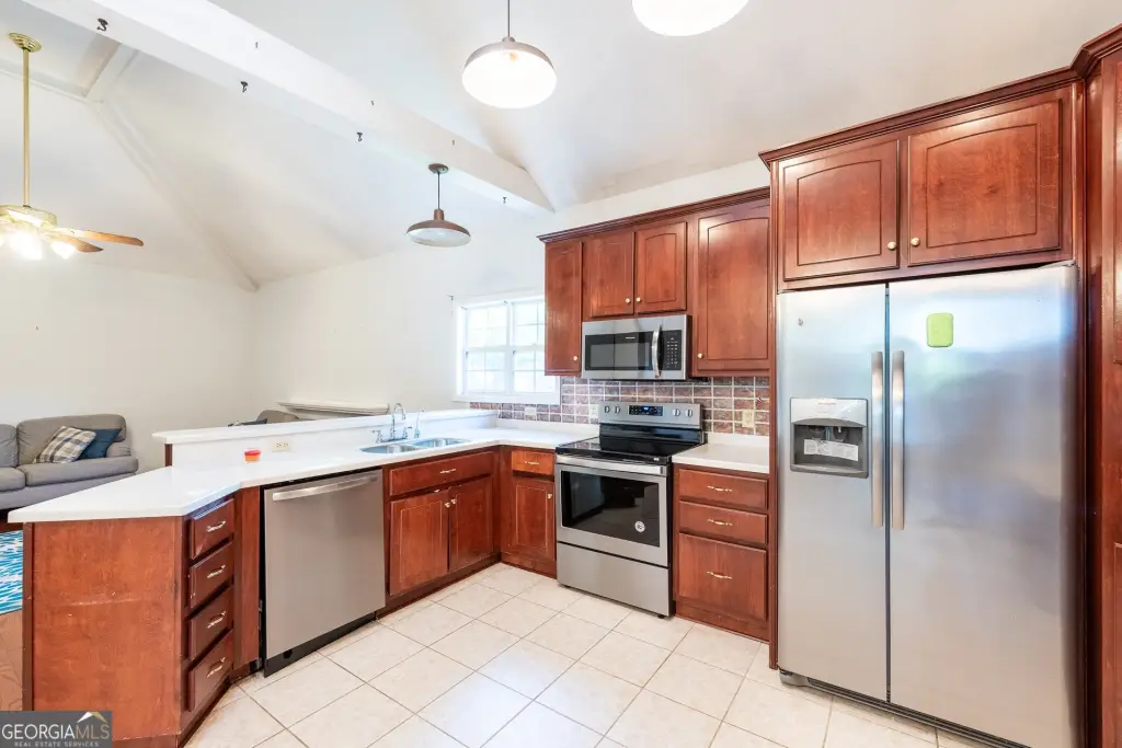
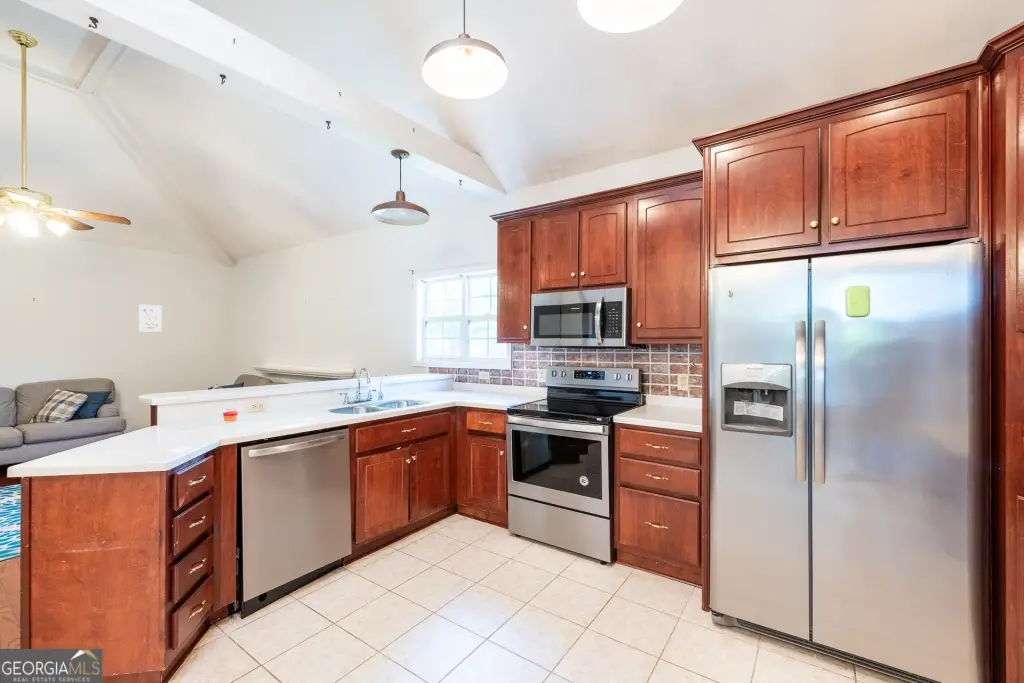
+ wall art [138,303,163,333]
